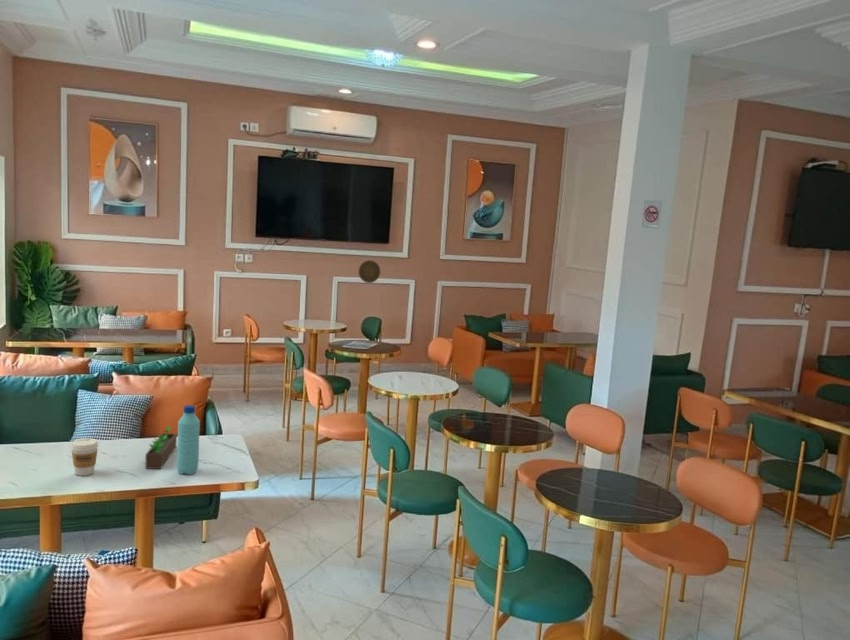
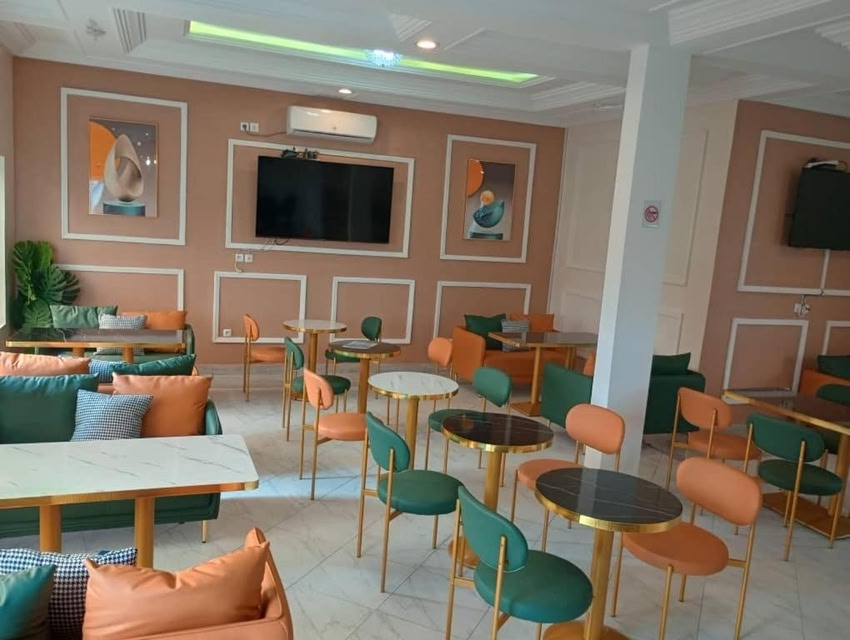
- water bottle [176,404,201,475]
- succulent planter [144,425,178,470]
- coffee cup [70,437,99,477]
- decorative plate [358,259,381,284]
